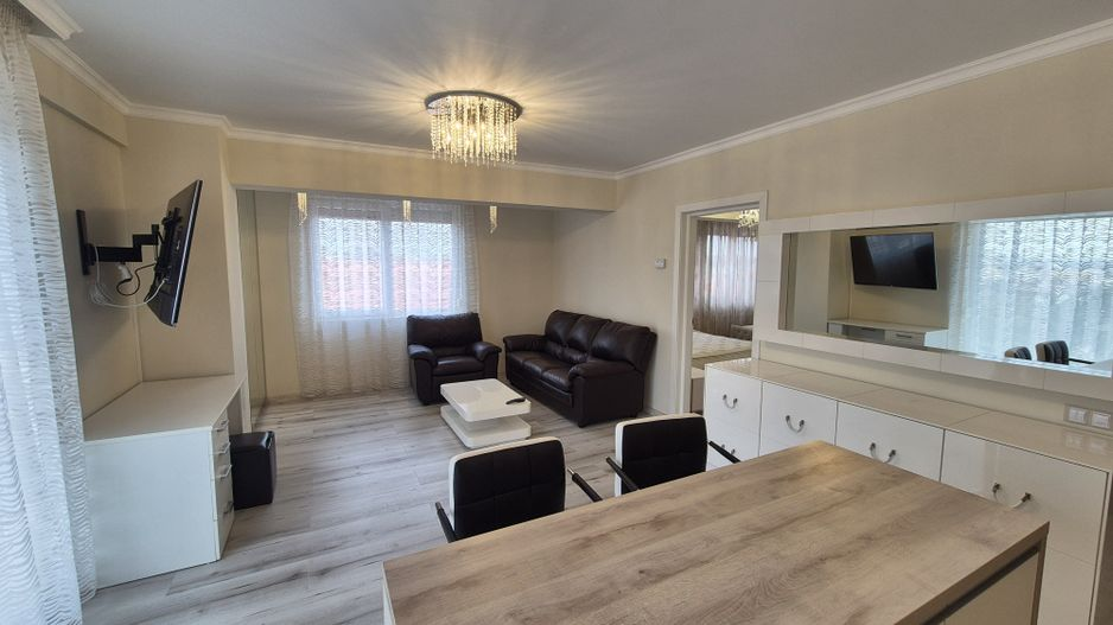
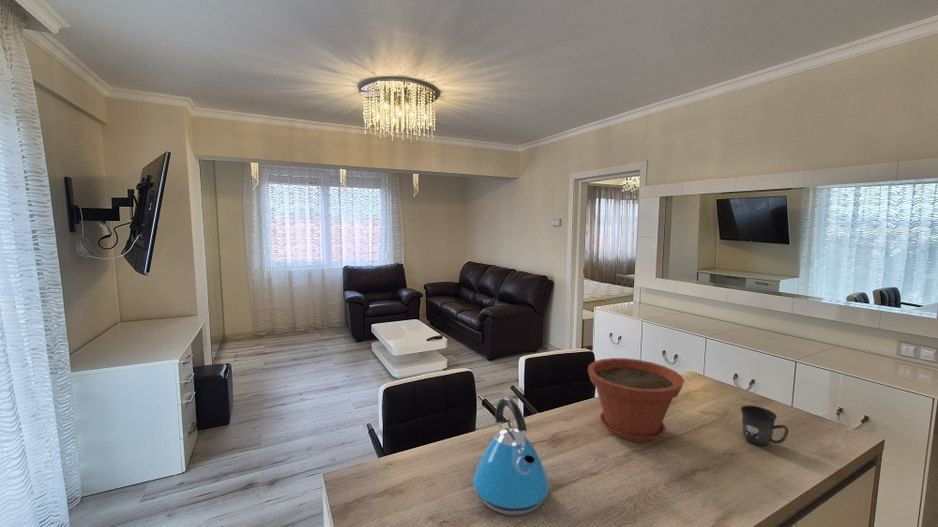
+ kettle [472,396,551,516]
+ plant pot [587,357,685,443]
+ mug [740,405,790,447]
